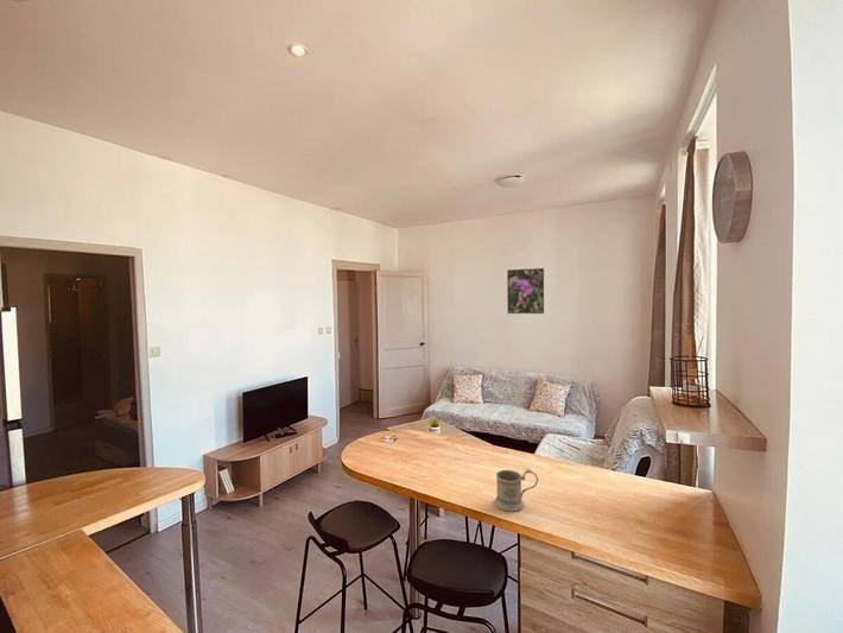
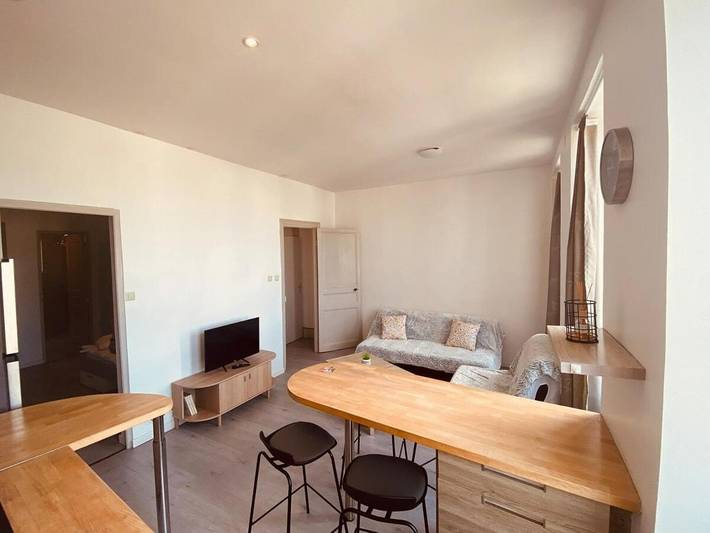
- mug [493,468,539,512]
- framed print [506,267,545,315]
